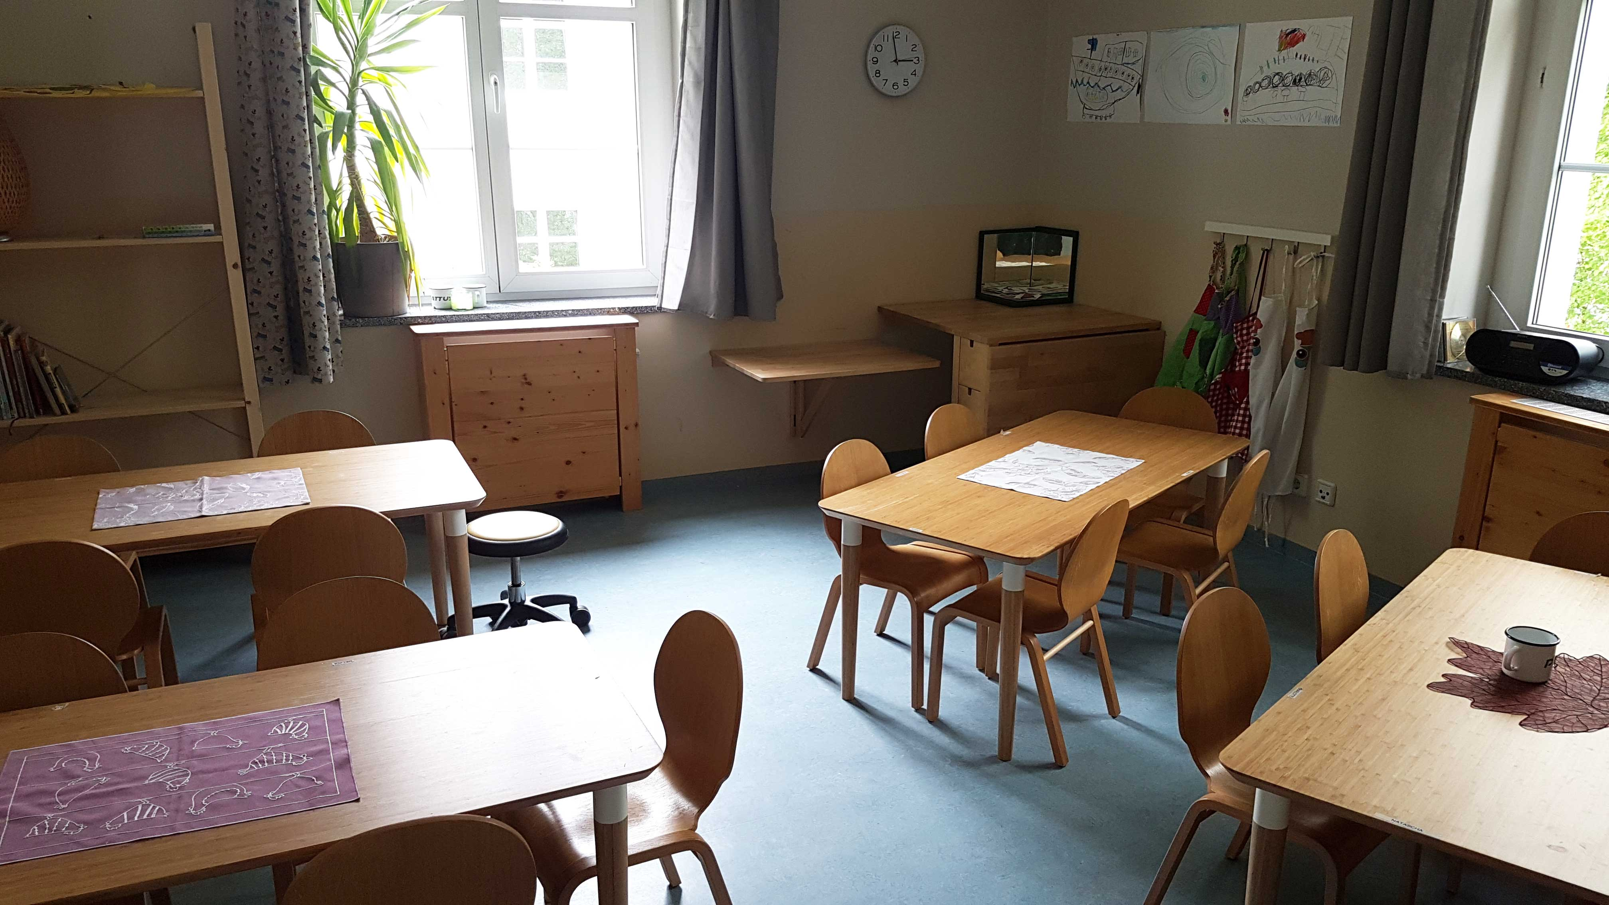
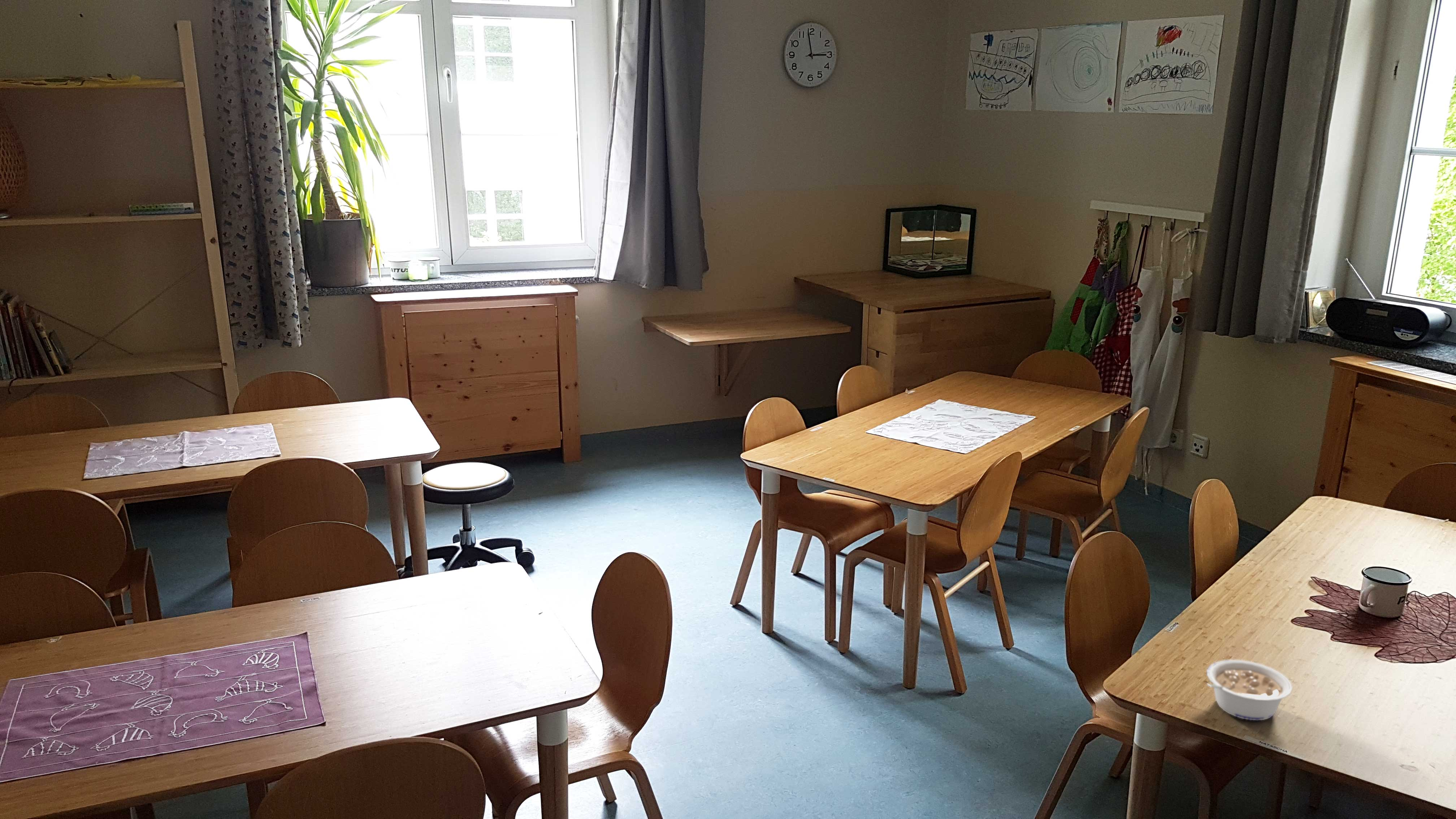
+ legume [1206,659,1292,721]
